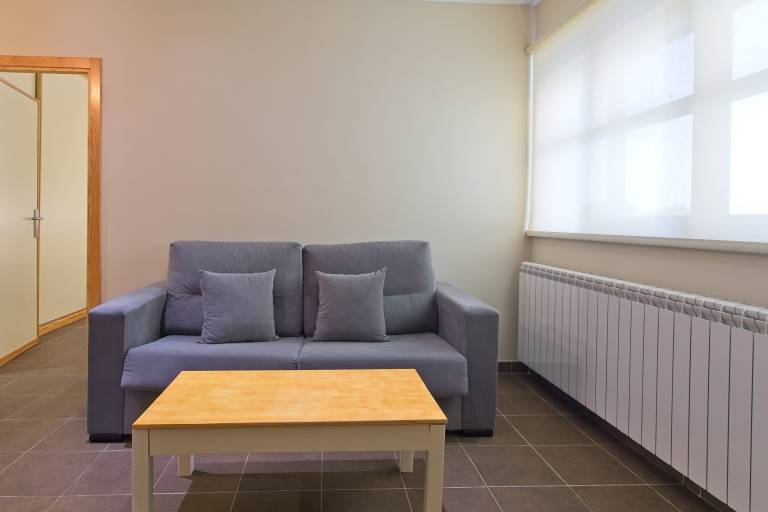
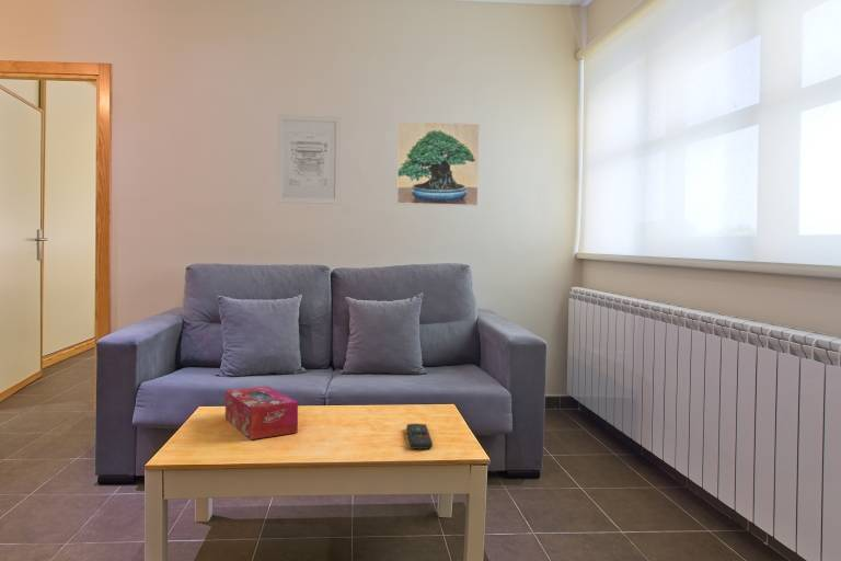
+ remote control [405,423,434,450]
+ tissue box [224,385,299,440]
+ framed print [395,119,481,207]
+ wall art [276,114,342,205]
